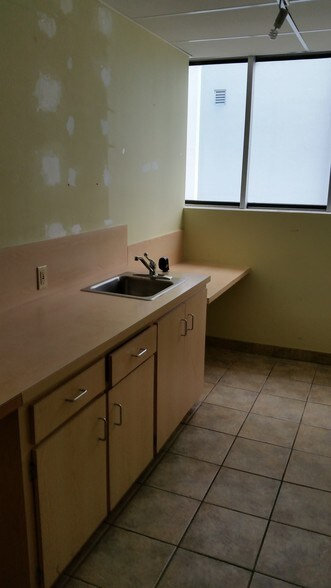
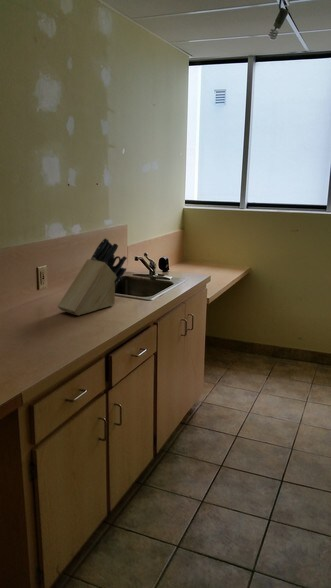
+ knife block [56,237,128,316]
